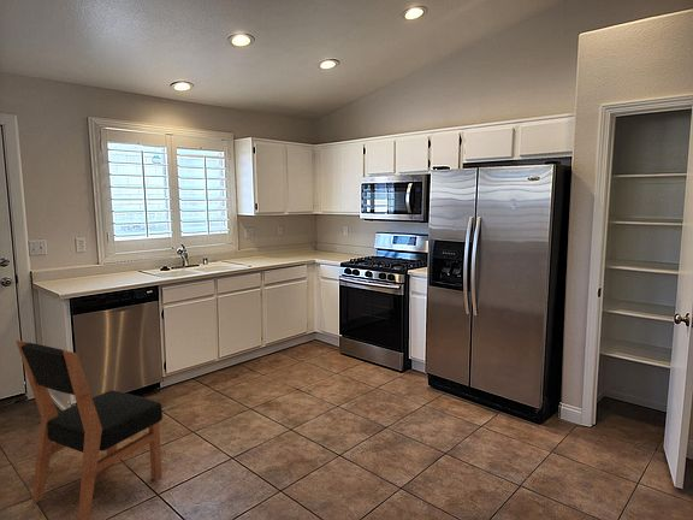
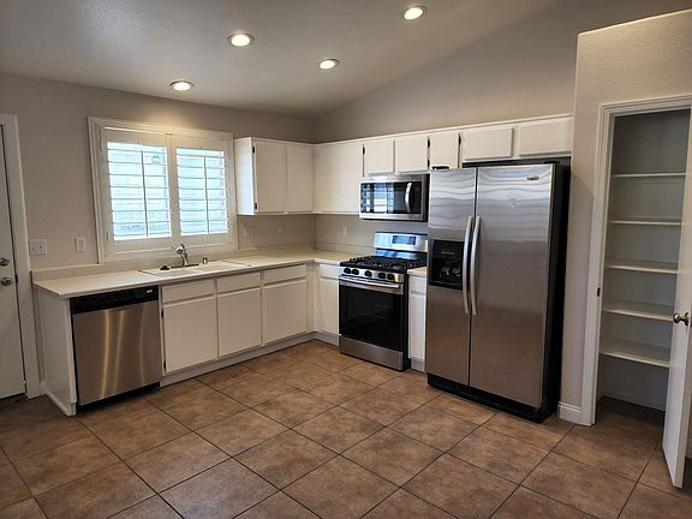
- dining chair [16,339,164,520]
